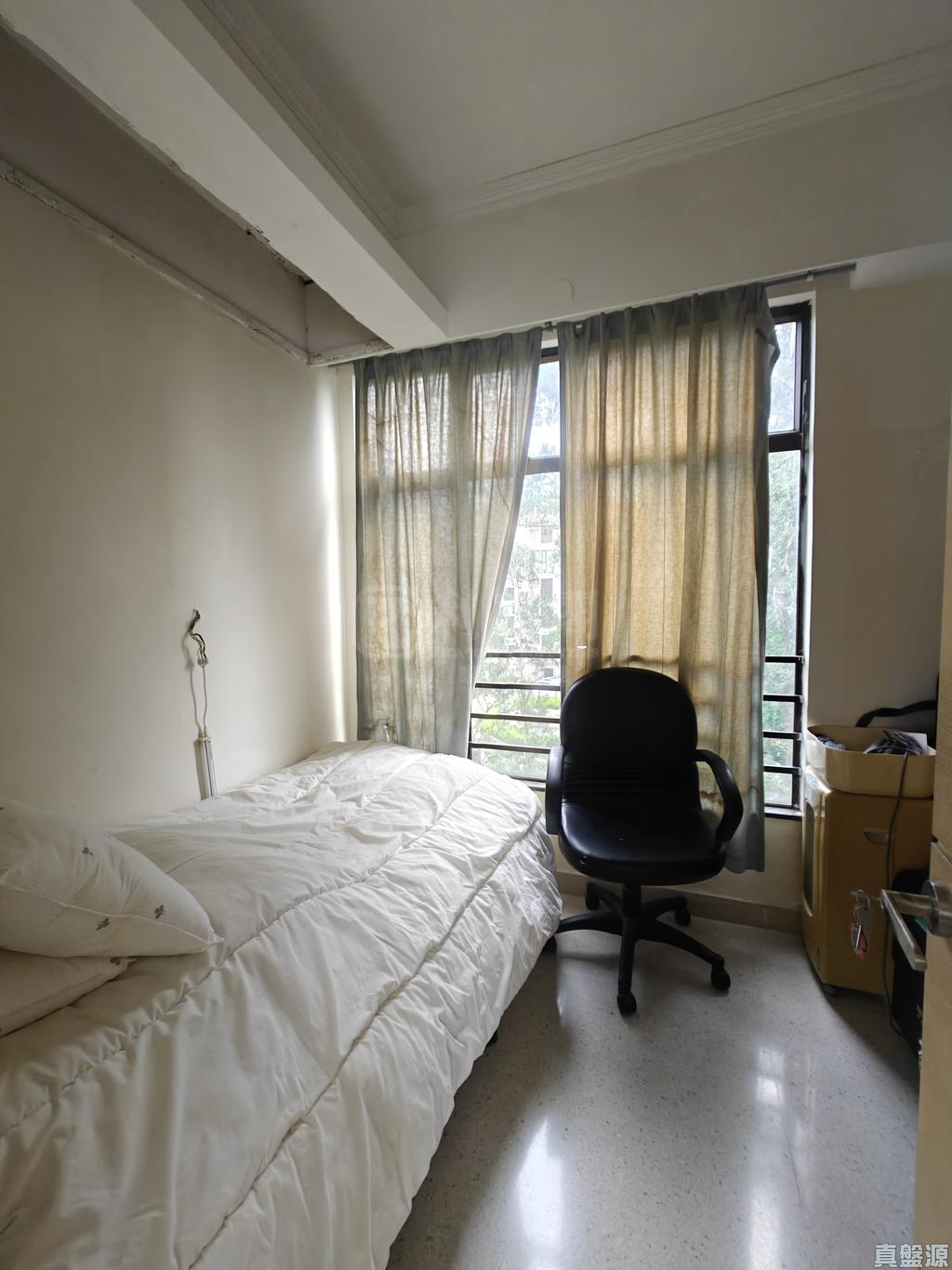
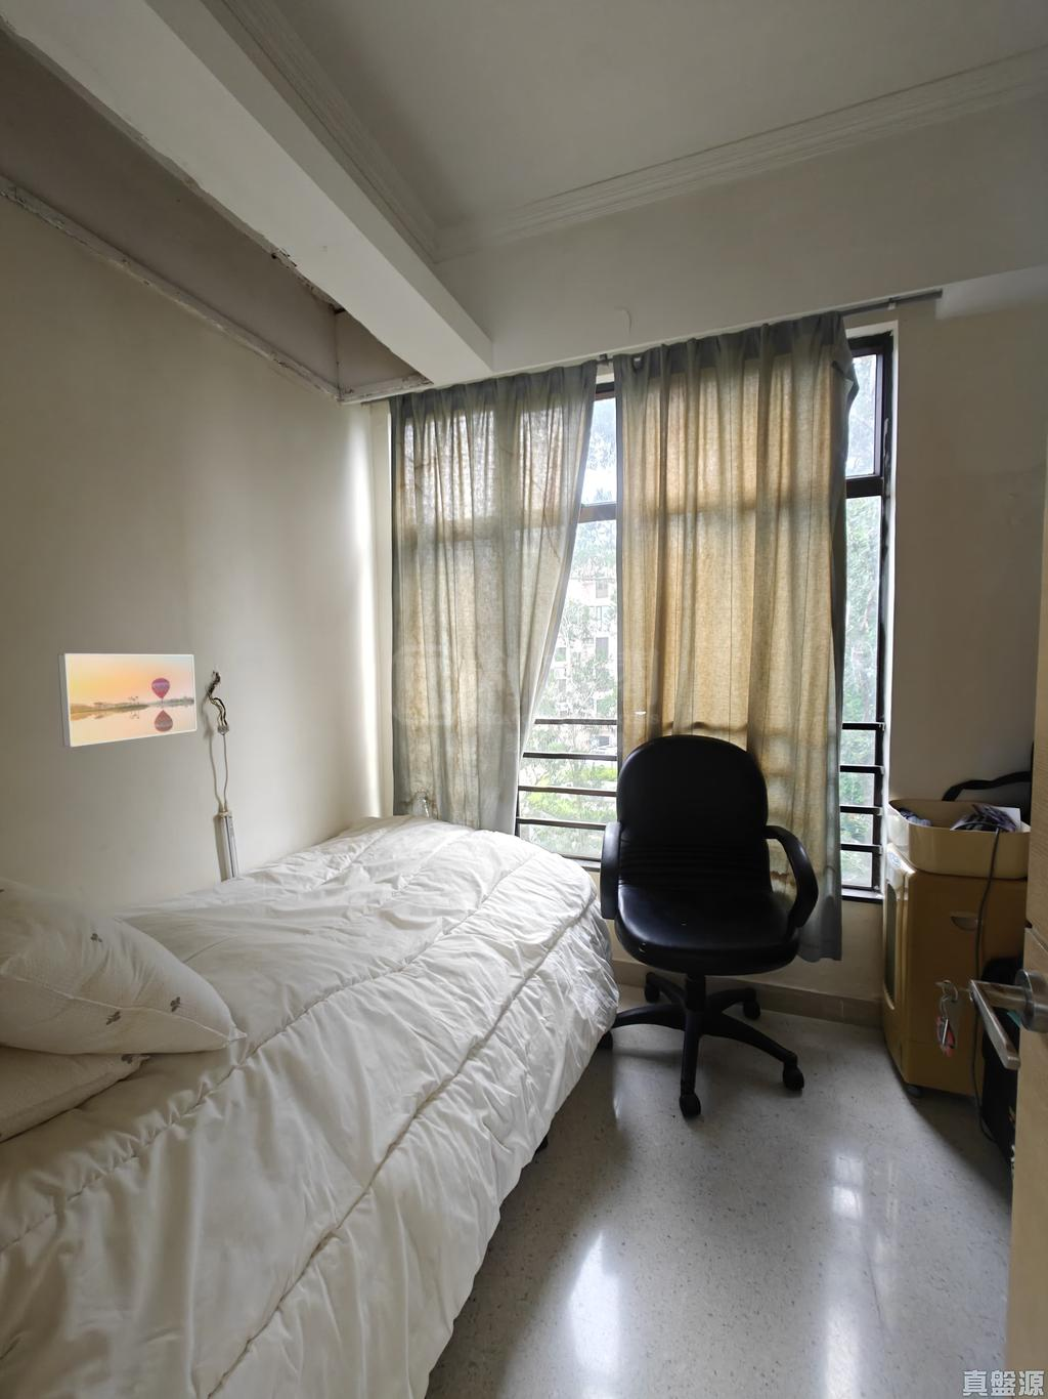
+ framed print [56,652,197,748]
